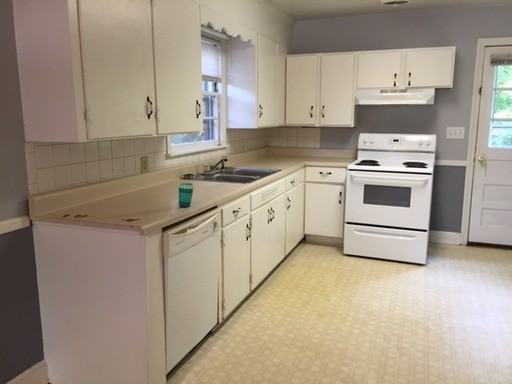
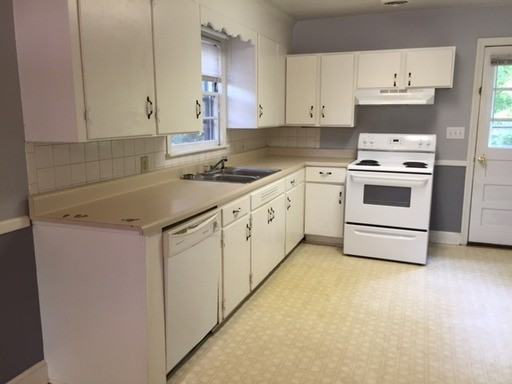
- cup [177,182,195,208]
